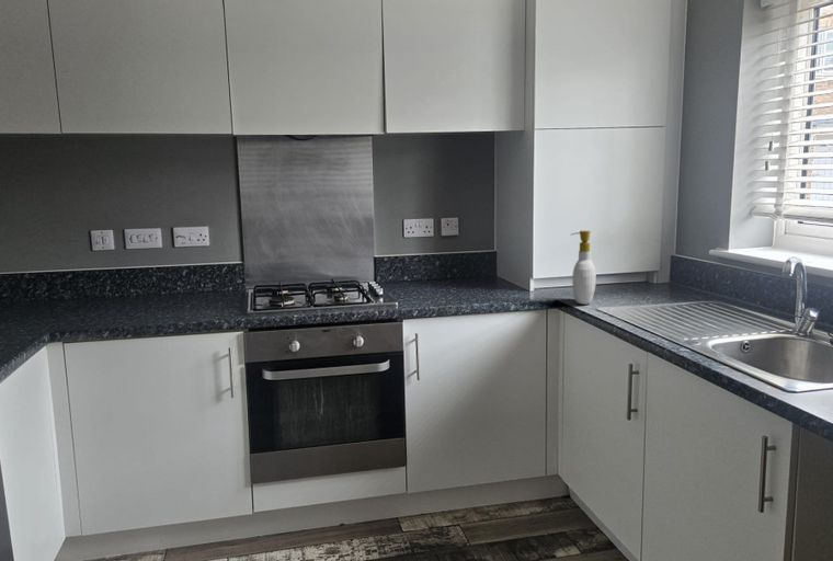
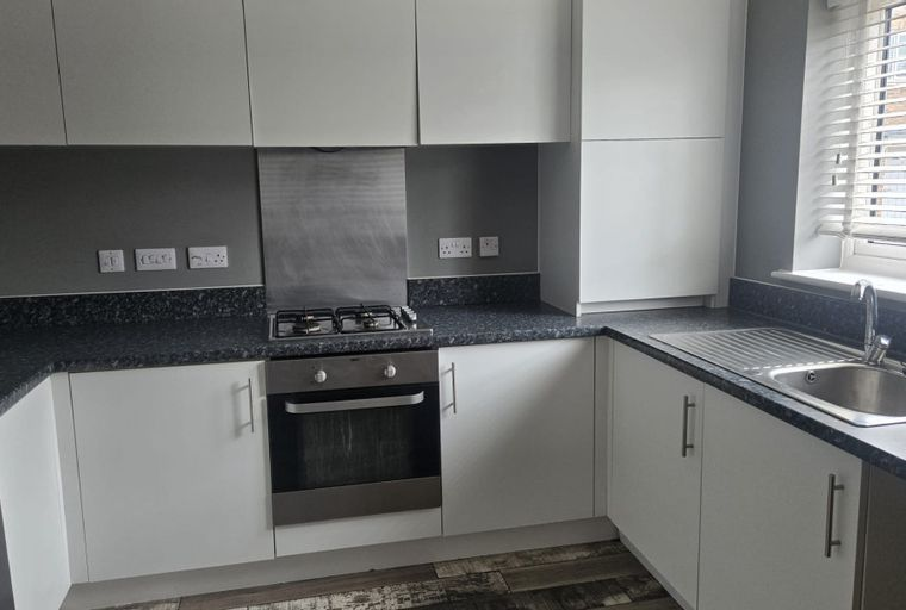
- soap bottle [571,229,597,306]
